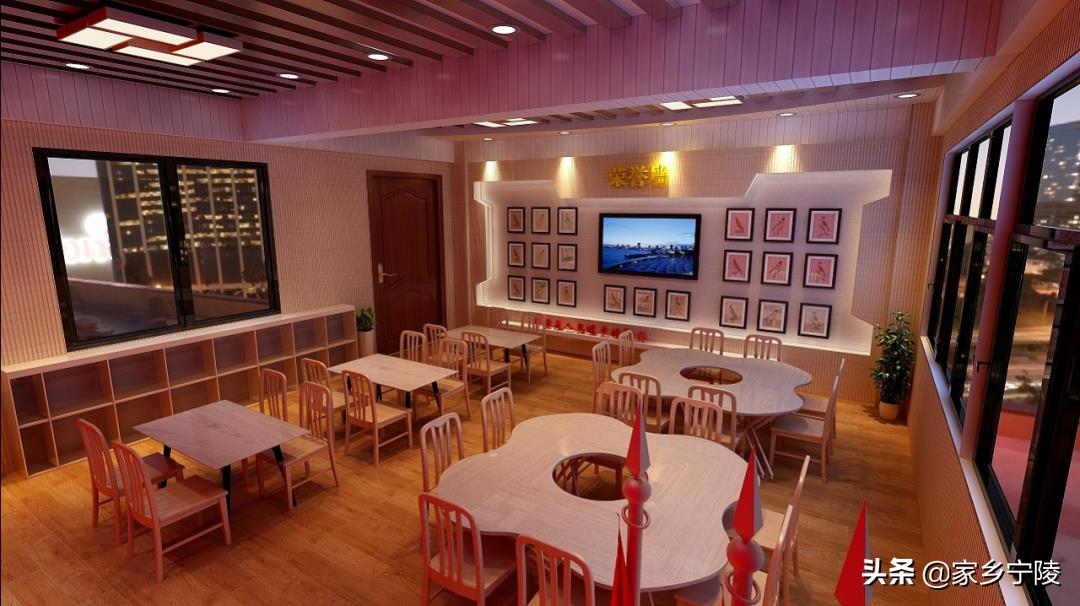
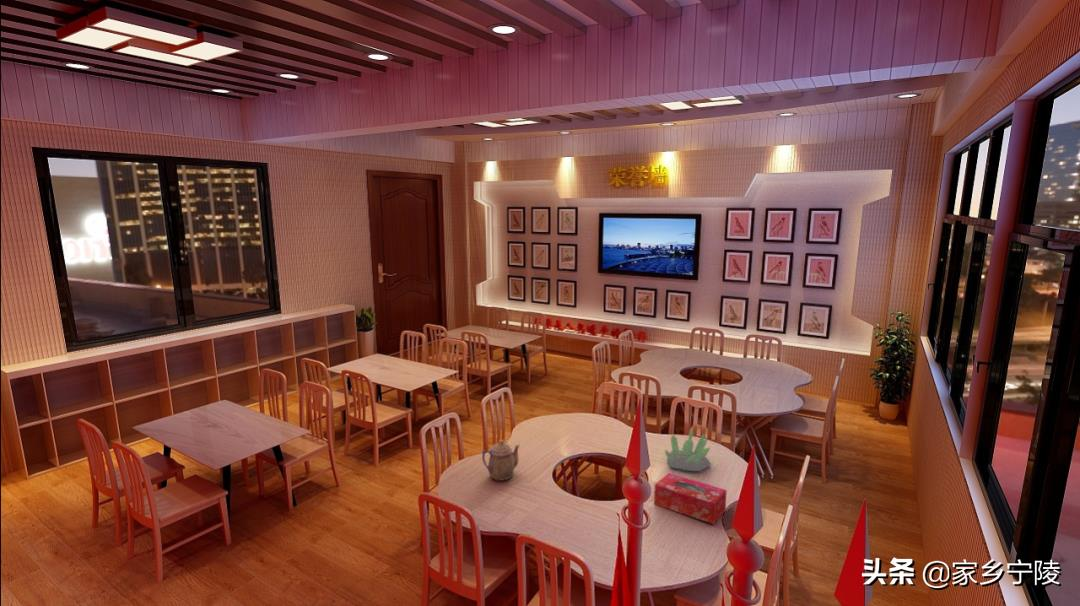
+ succulent plant [664,428,712,472]
+ tissue box [653,472,728,525]
+ teapot [481,439,521,482]
